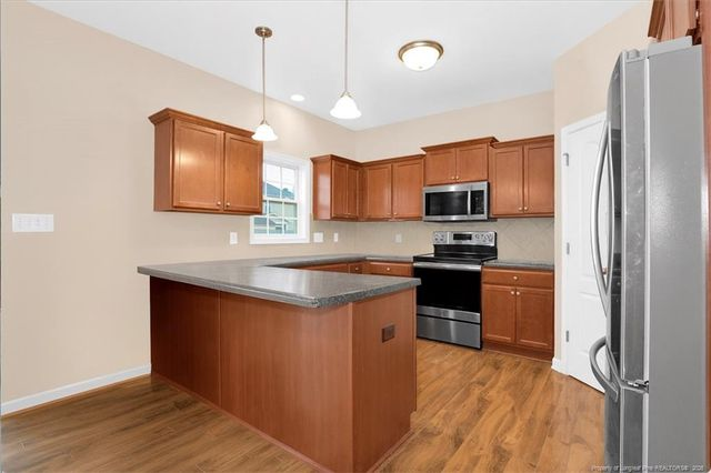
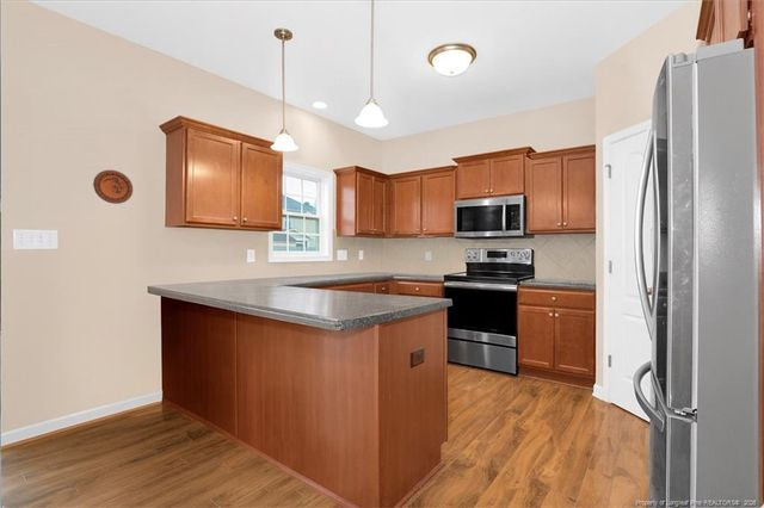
+ decorative plate [92,169,134,205]
